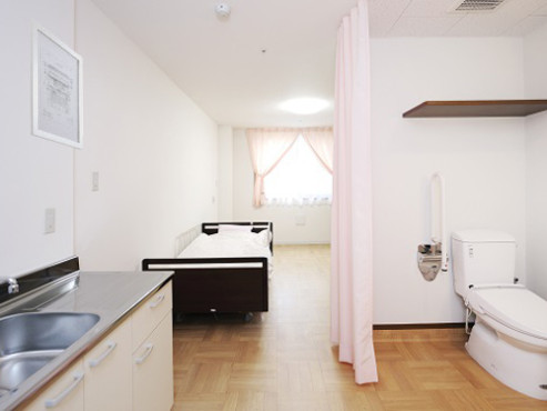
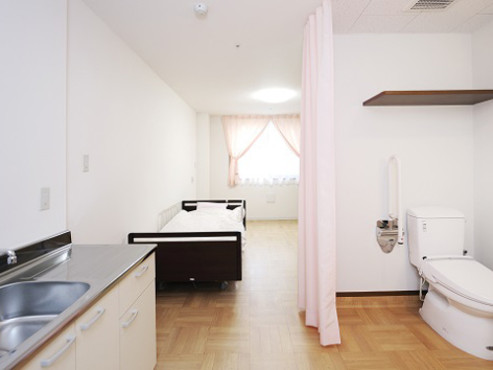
- wall art [29,18,84,151]
